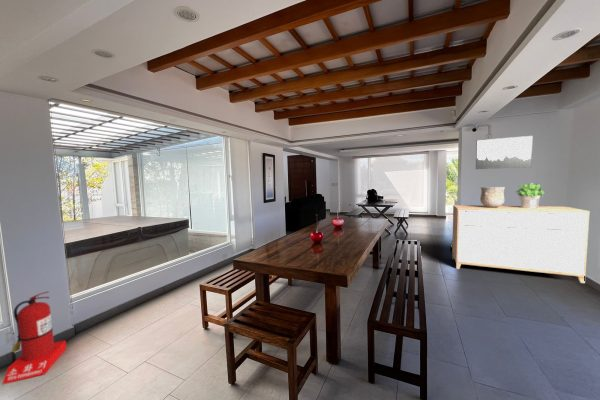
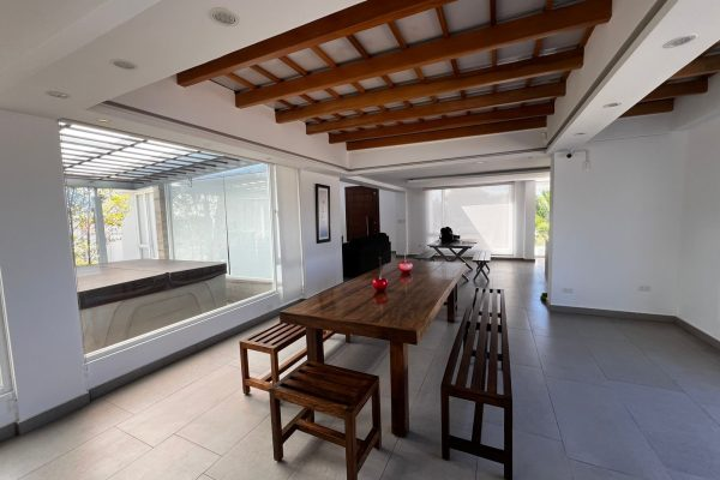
- potted plant [515,182,548,209]
- wall art [475,135,534,170]
- sideboard [451,204,591,284]
- vessel [479,186,506,208]
- fire extinguisher [1,290,67,385]
